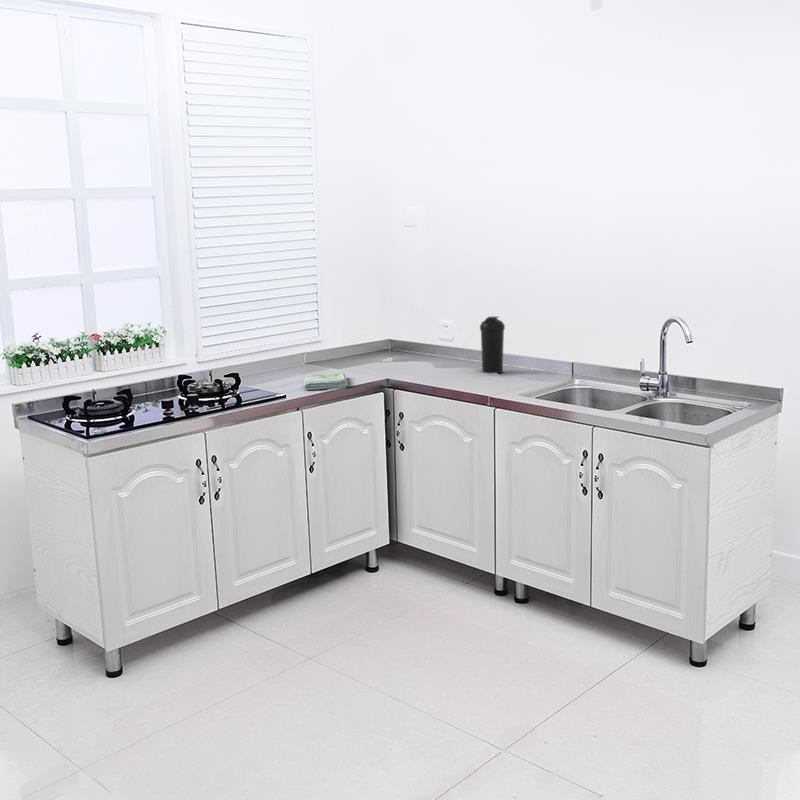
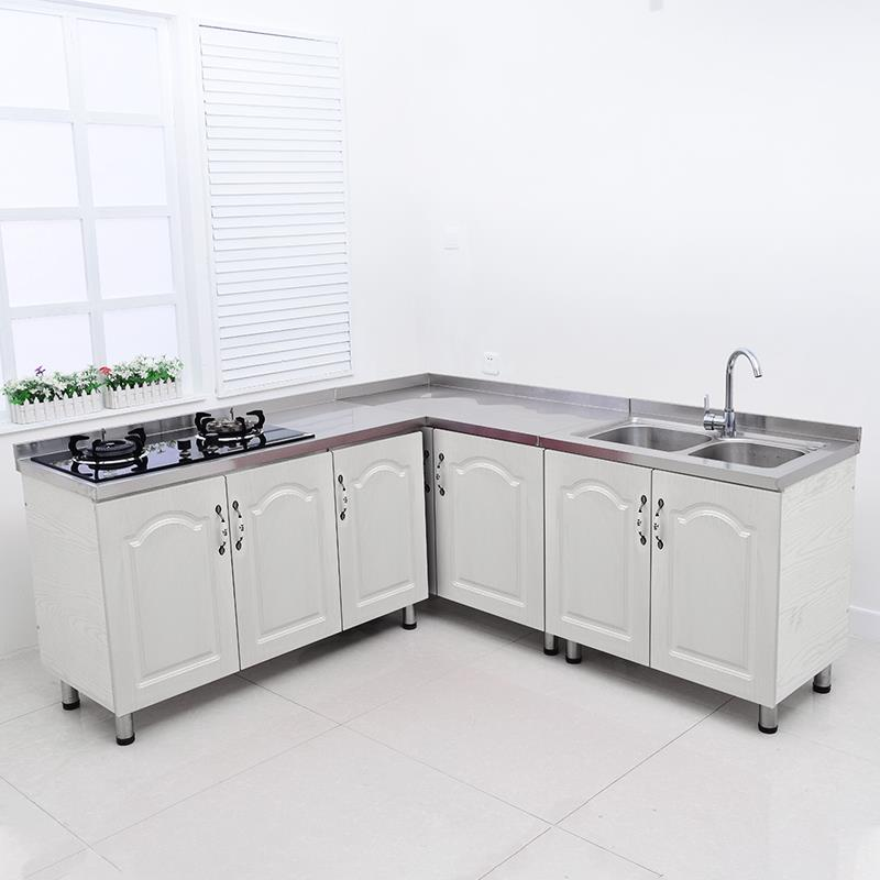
- water bottle [479,316,506,374]
- dish towel [302,372,349,391]
